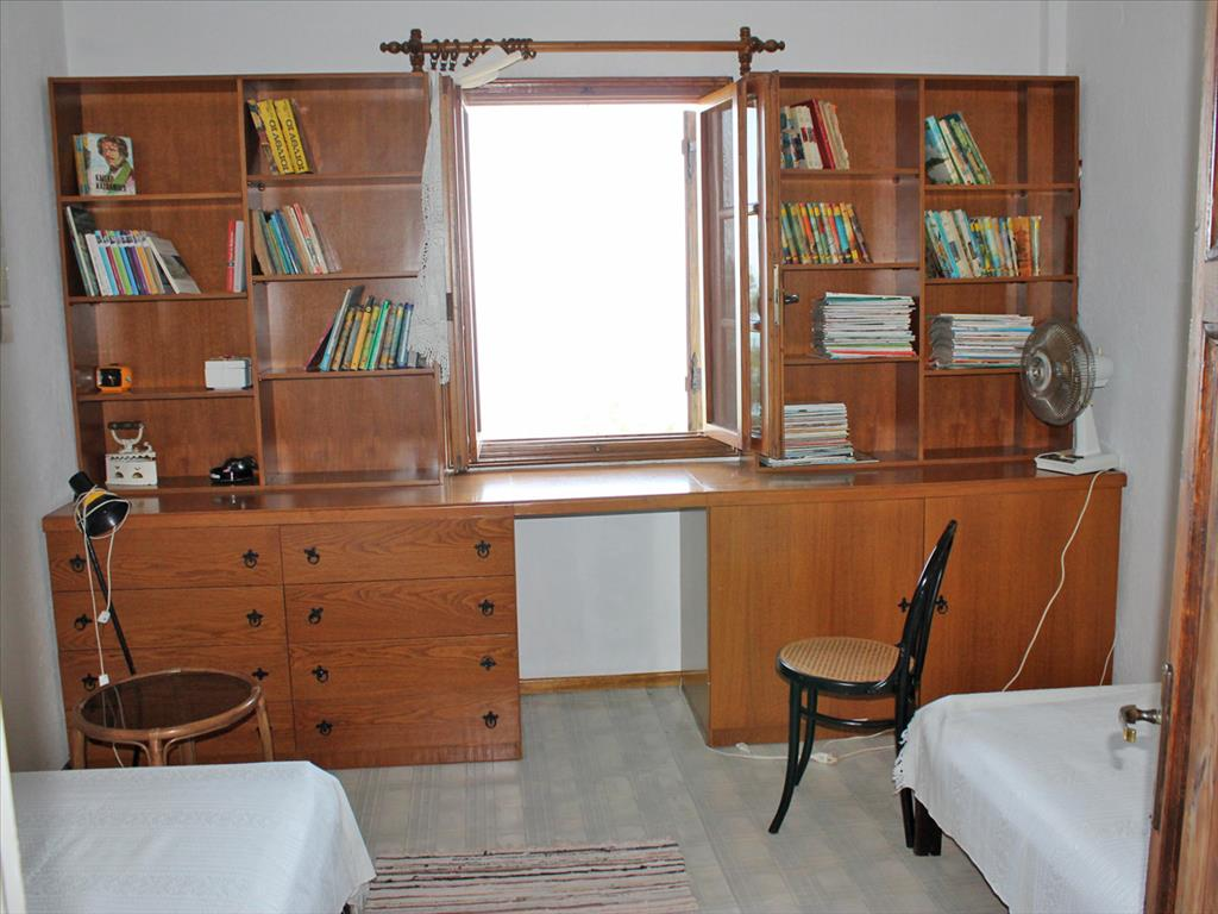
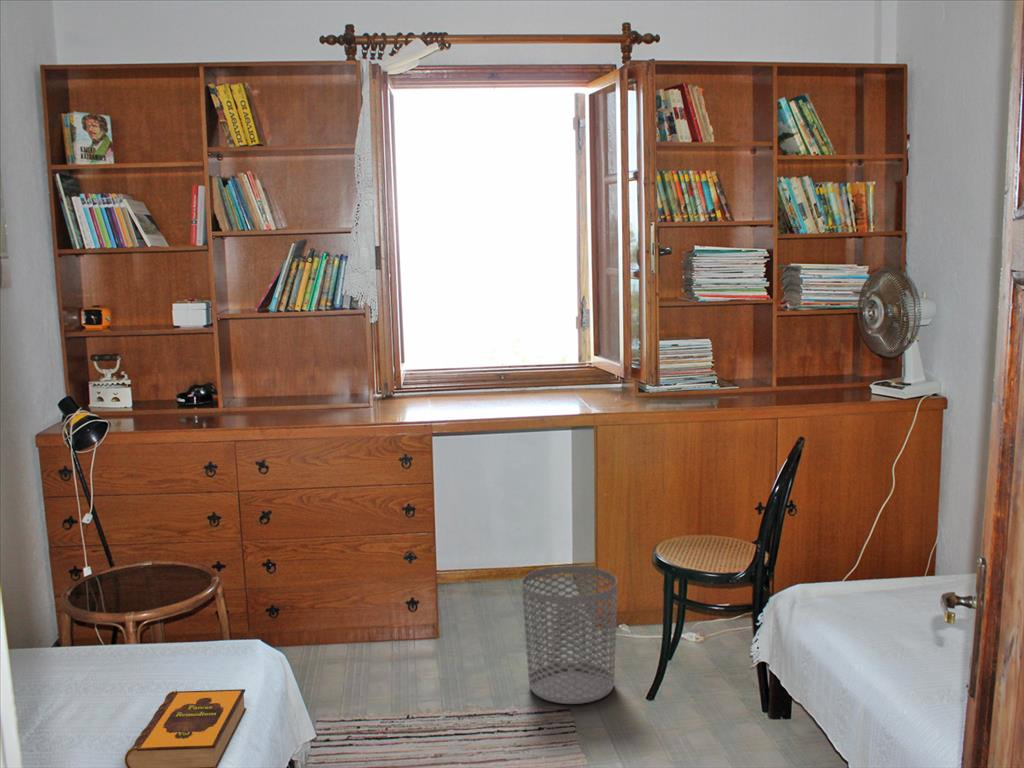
+ waste bin [521,565,619,705]
+ hardback book [124,688,247,768]
